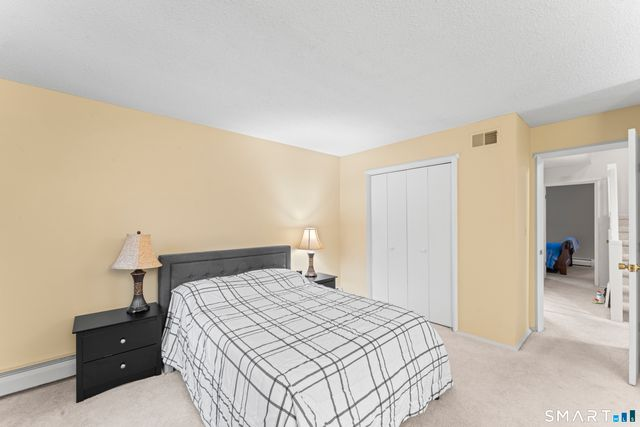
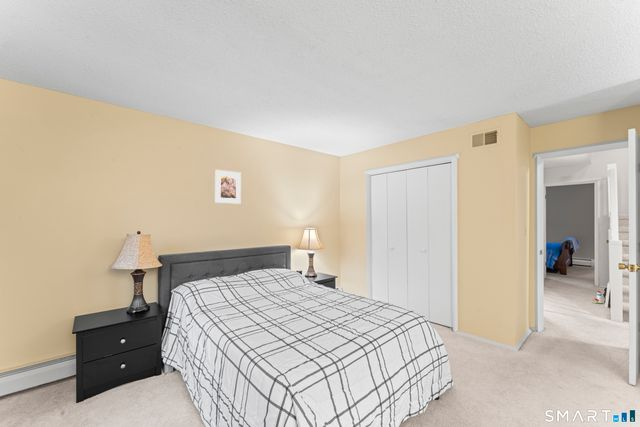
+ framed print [214,169,242,205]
